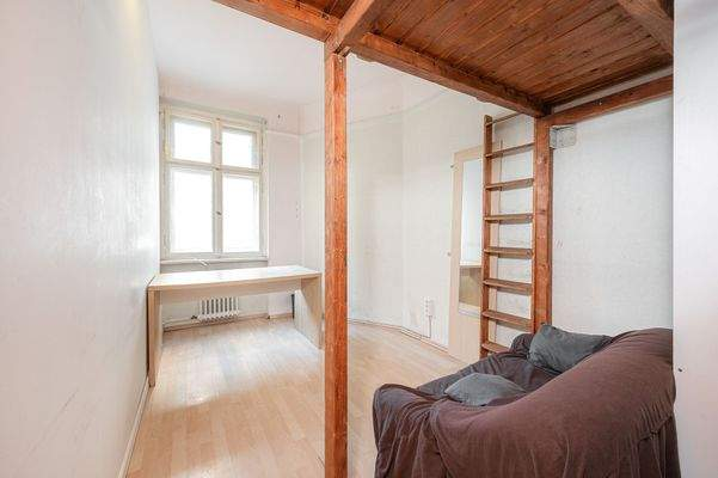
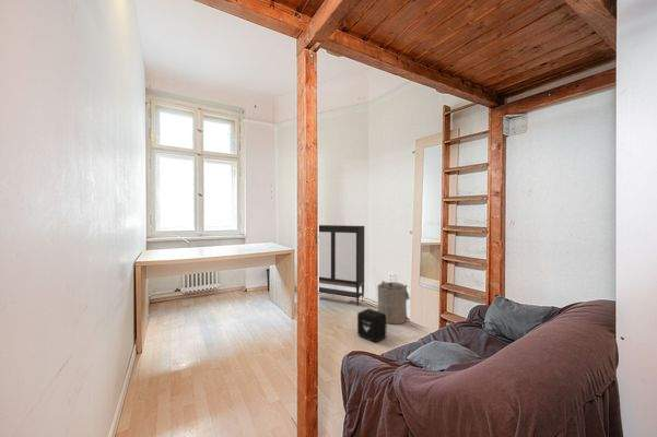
+ storage cabinet [318,224,365,307]
+ laundry hamper [376,280,411,326]
+ air purifier [356,307,388,343]
